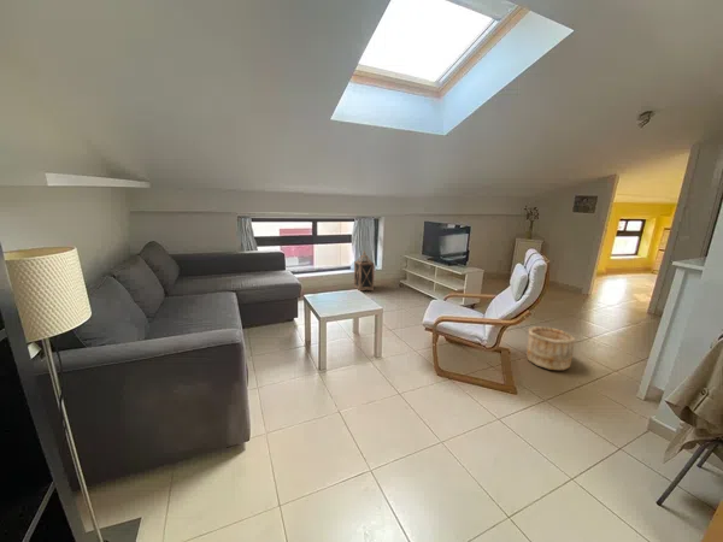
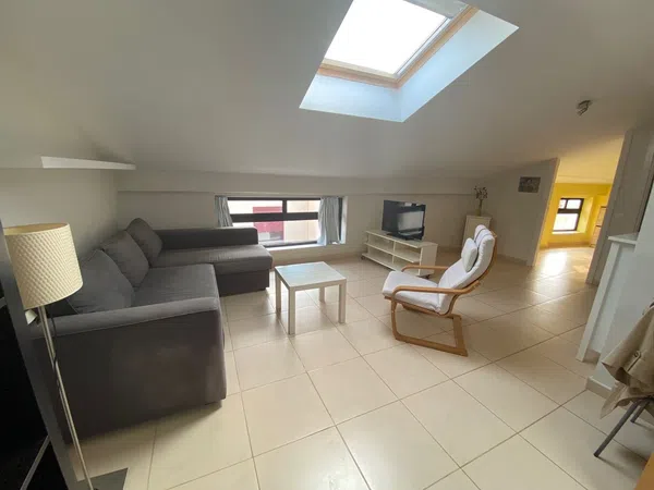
- lantern [353,249,376,293]
- wooden bucket [525,325,577,371]
